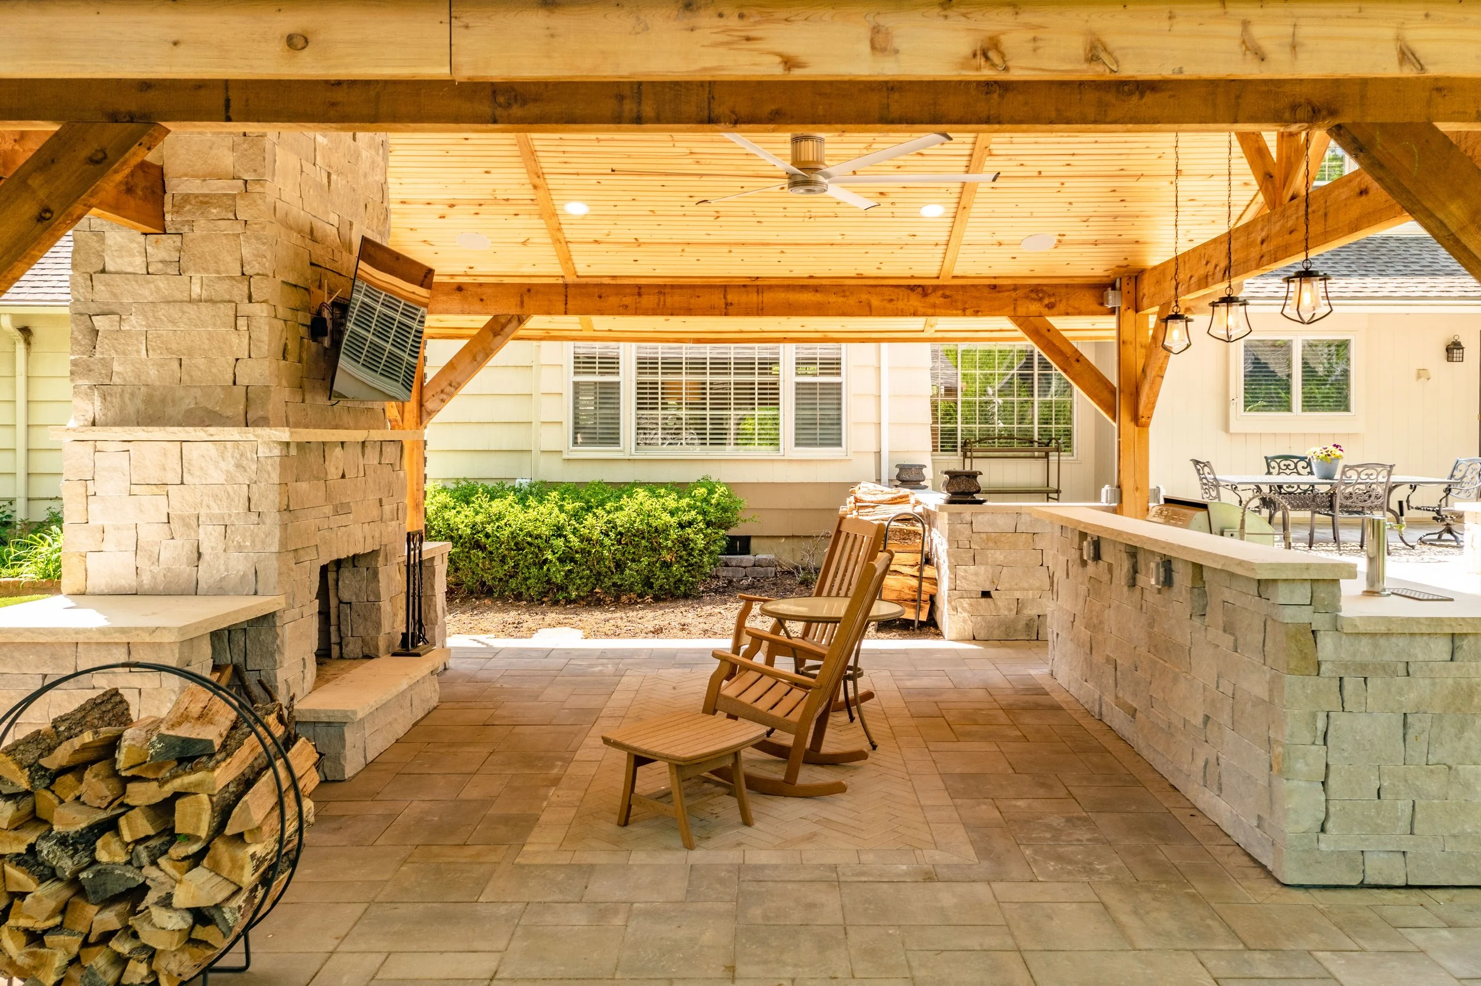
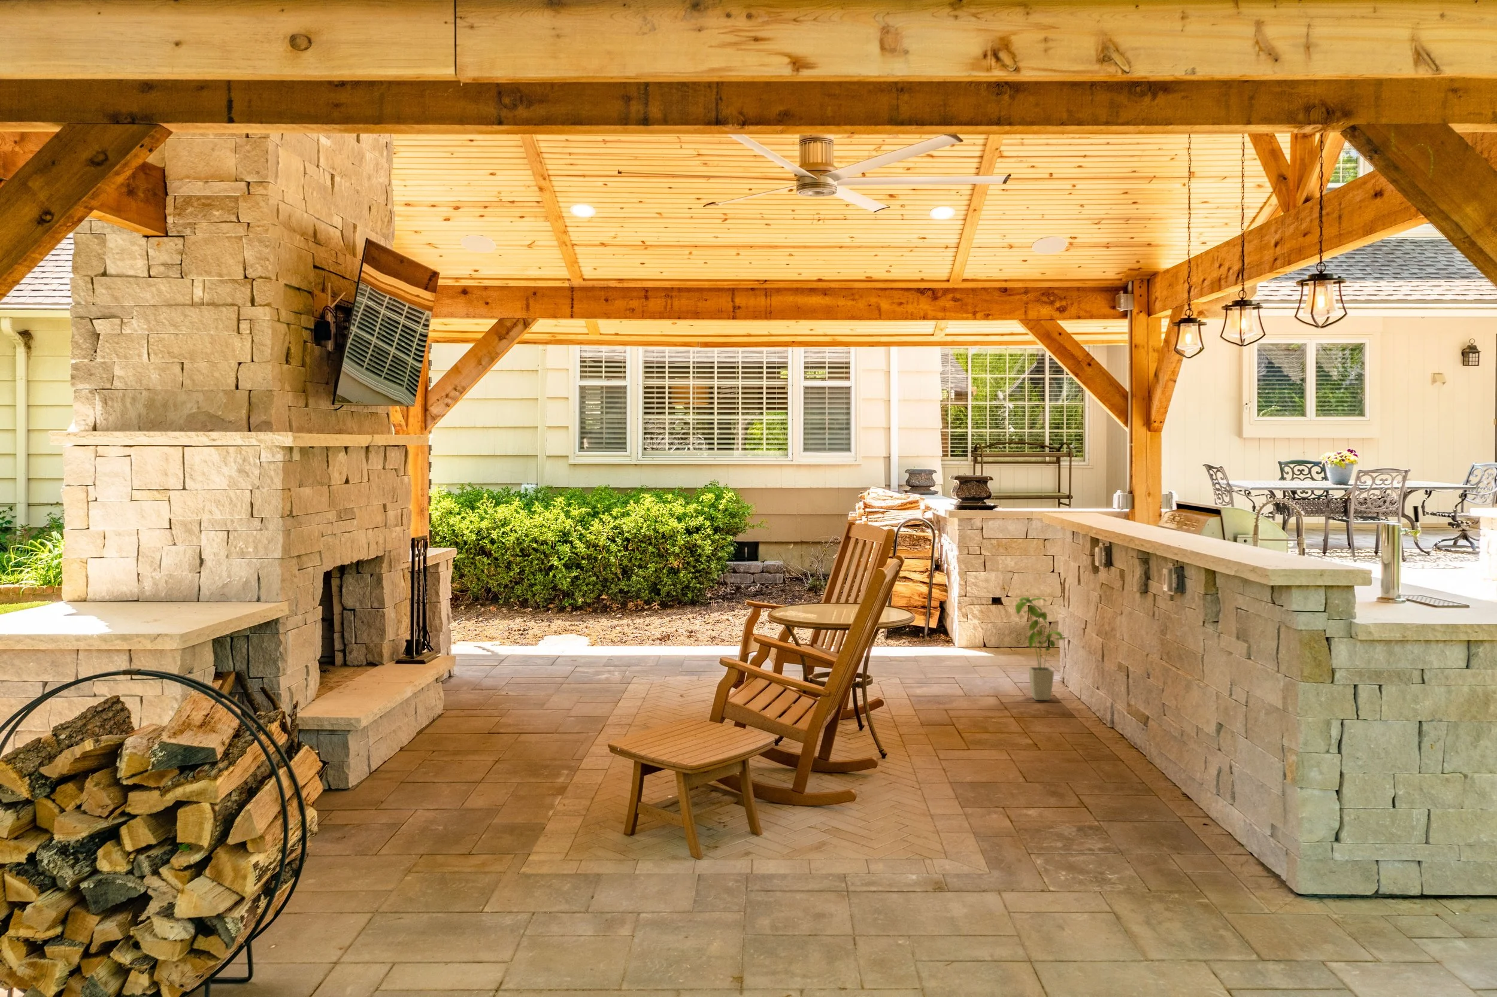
+ house plant [1015,596,1068,701]
